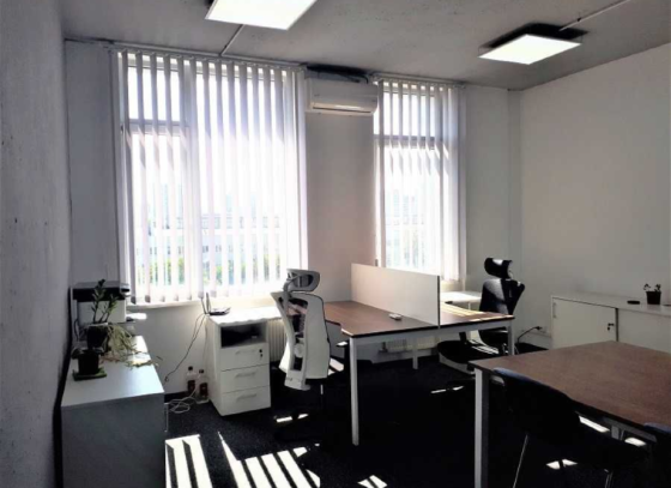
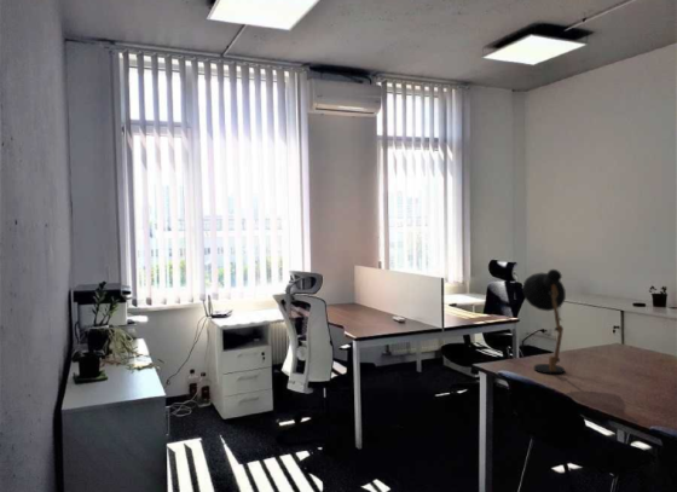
+ desk lamp [521,268,567,375]
